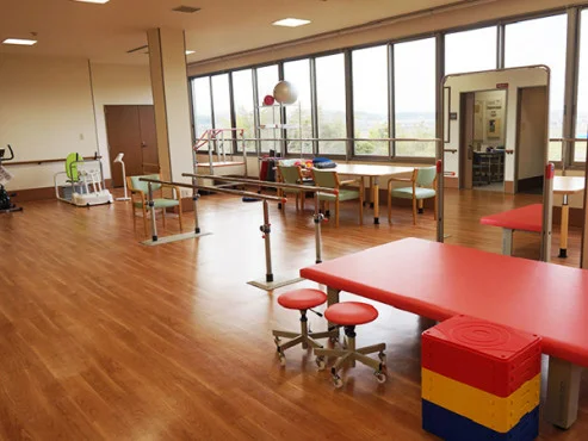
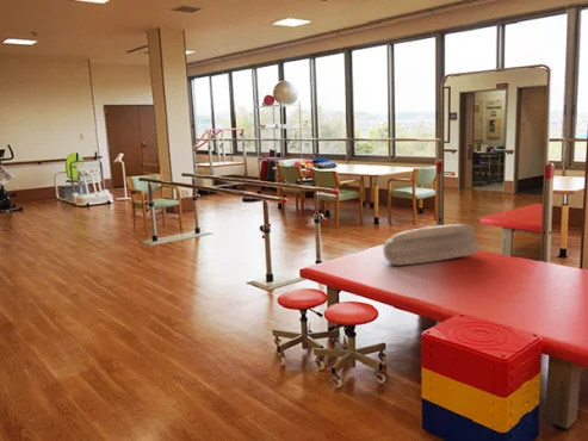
+ towel [382,223,482,267]
